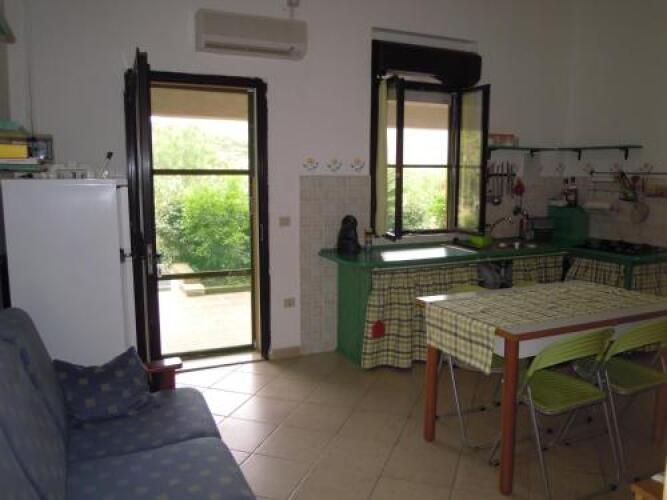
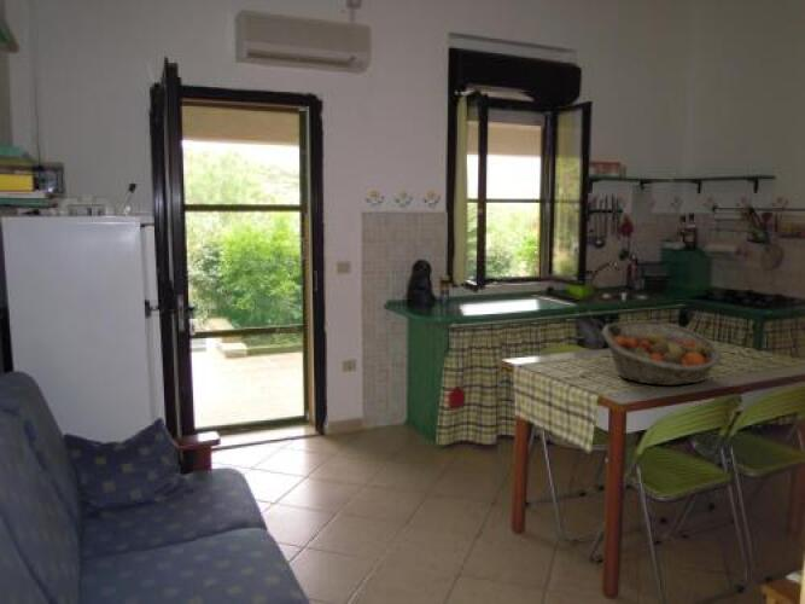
+ fruit basket [600,319,723,387]
